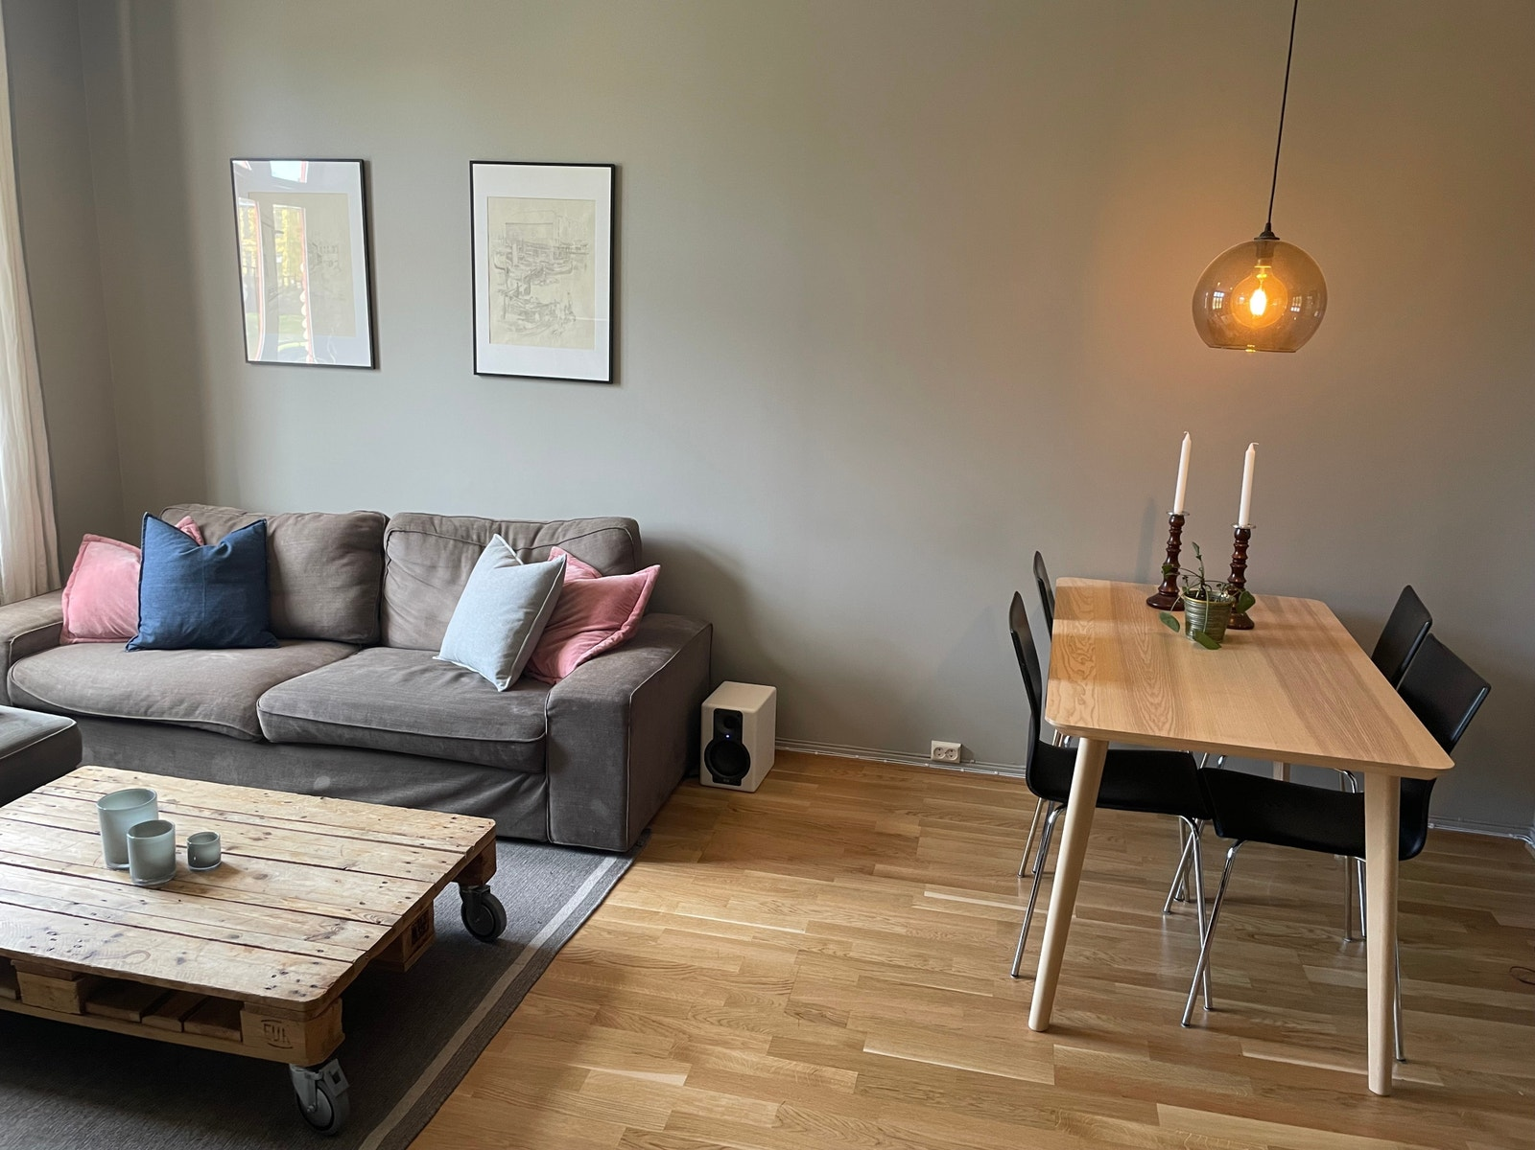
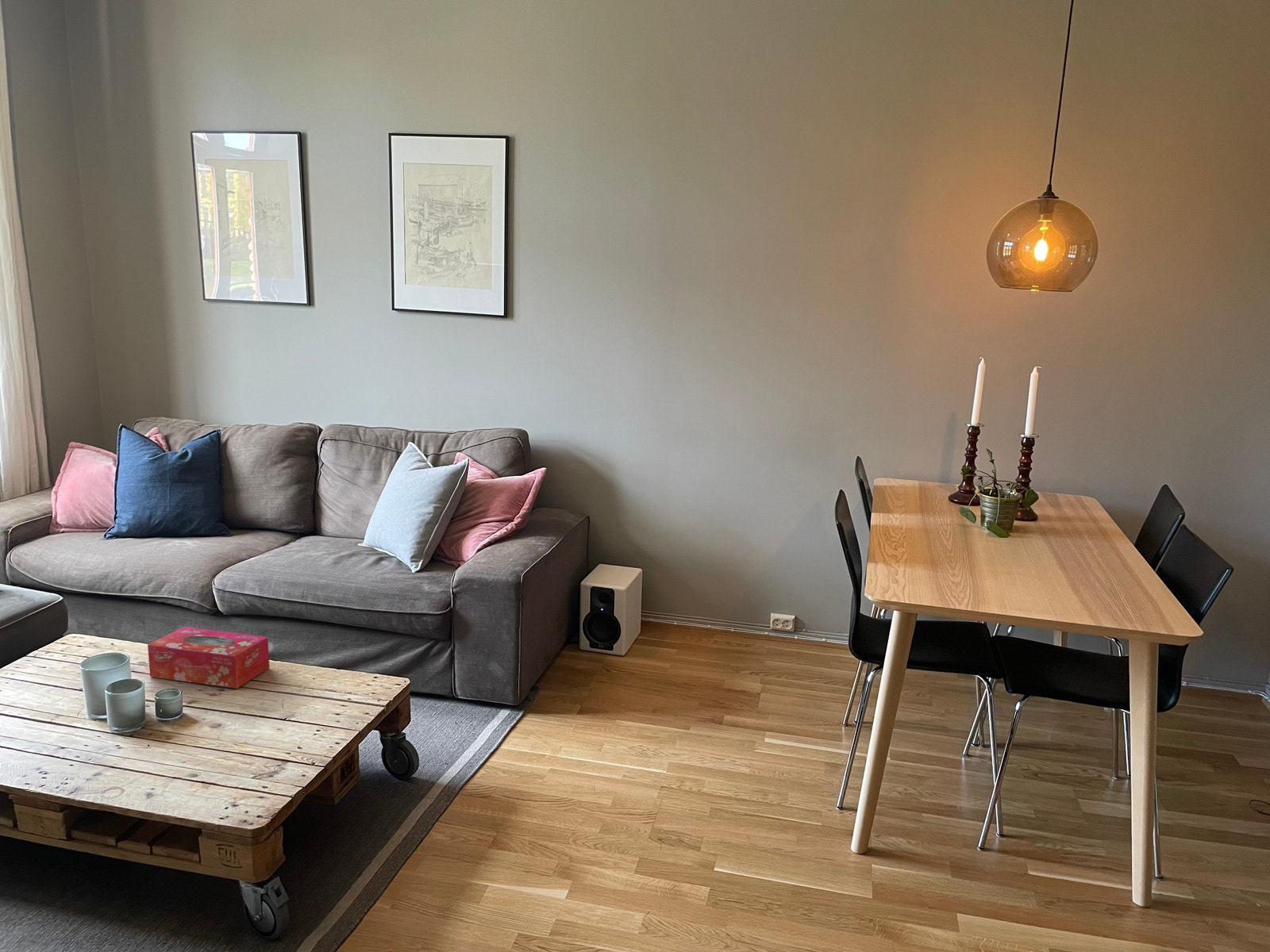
+ tissue box [147,626,270,689]
